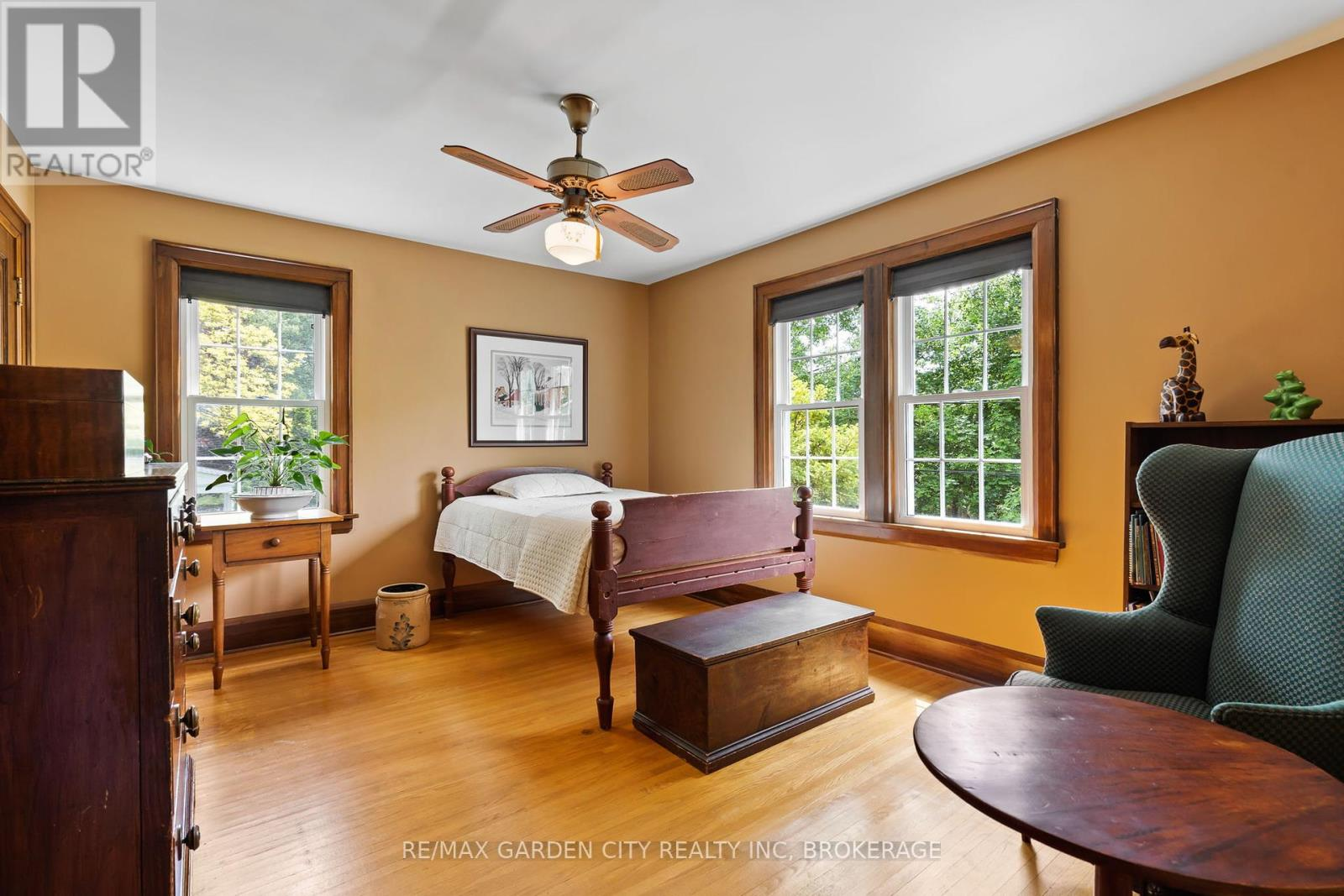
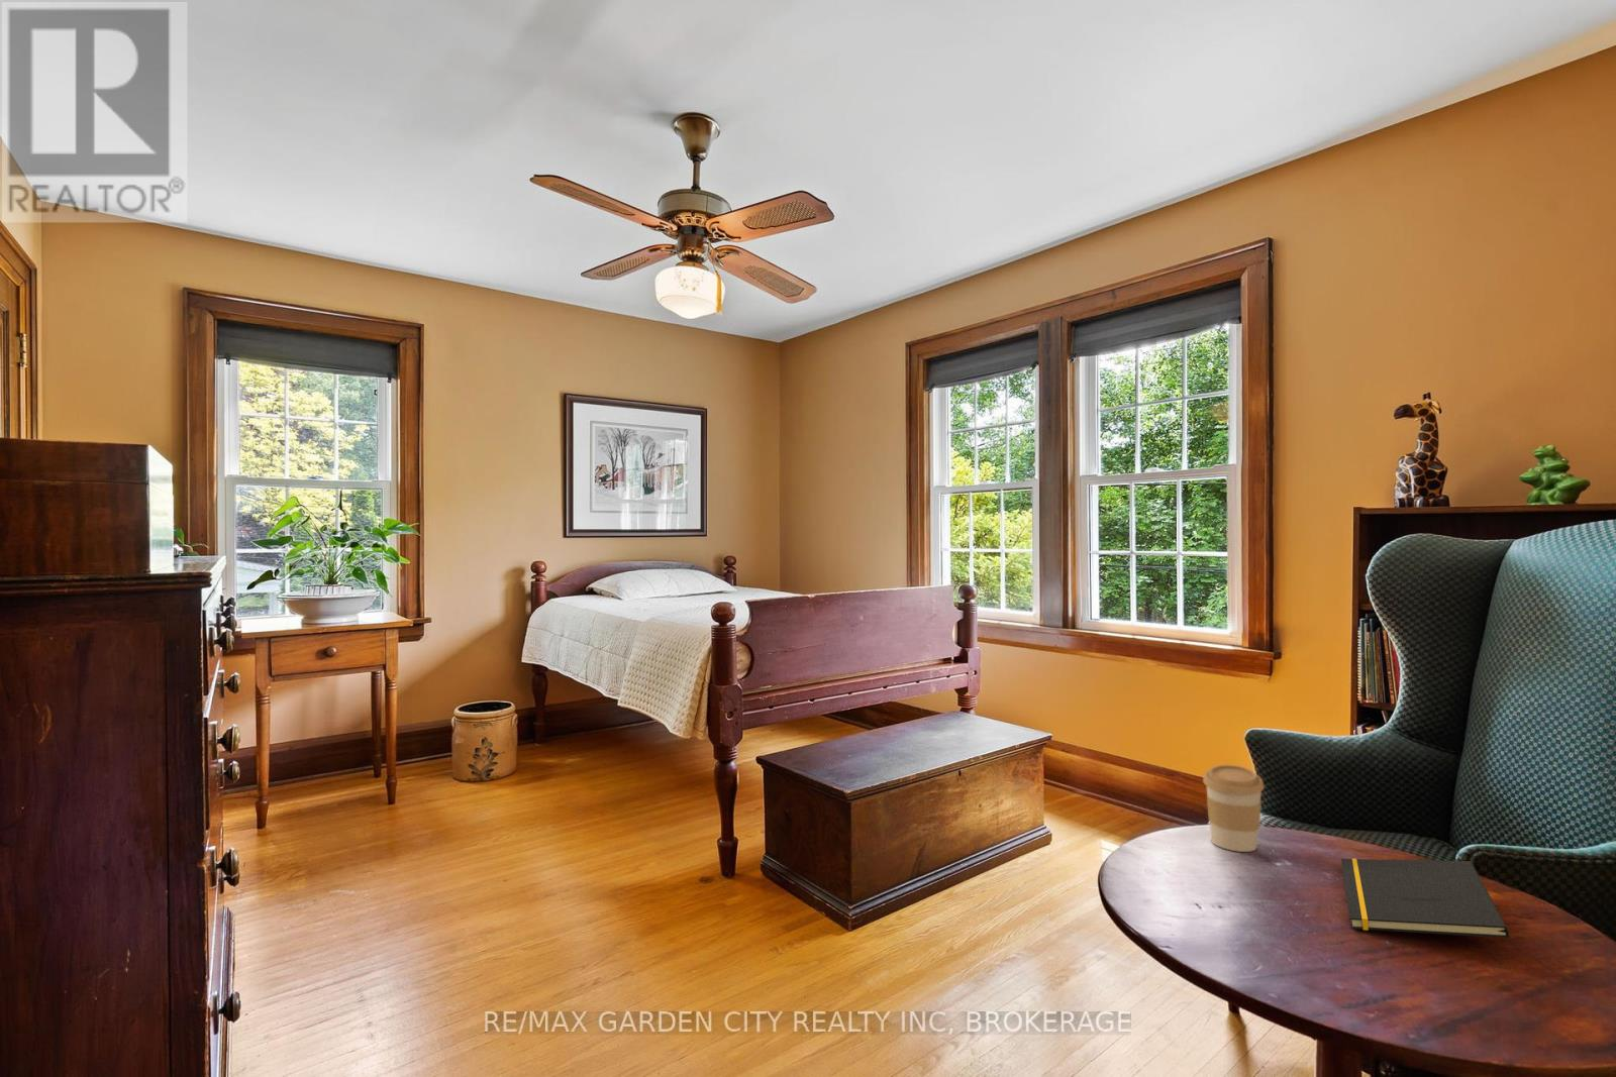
+ coffee cup [1202,764,1266,853]
+ notepad [1341,858,1510,939]
